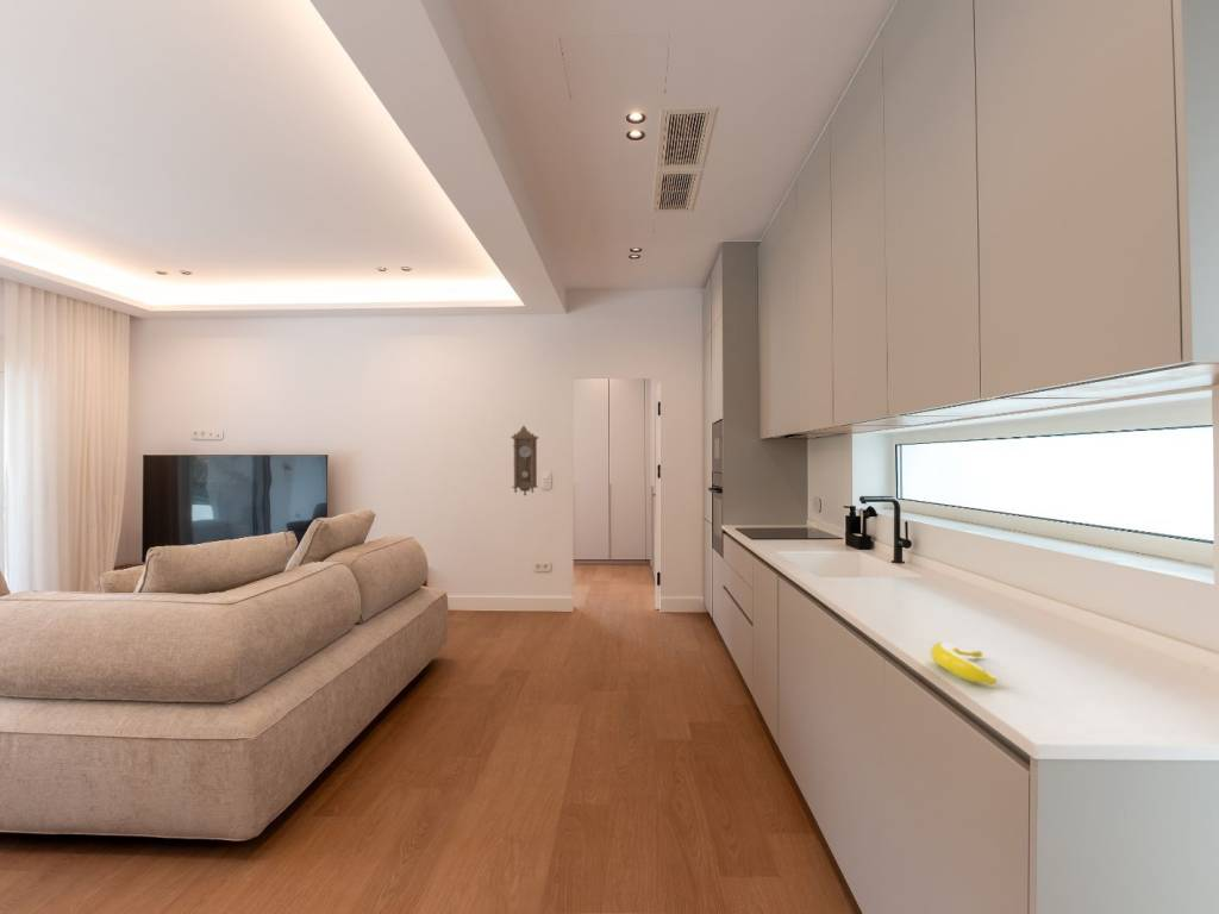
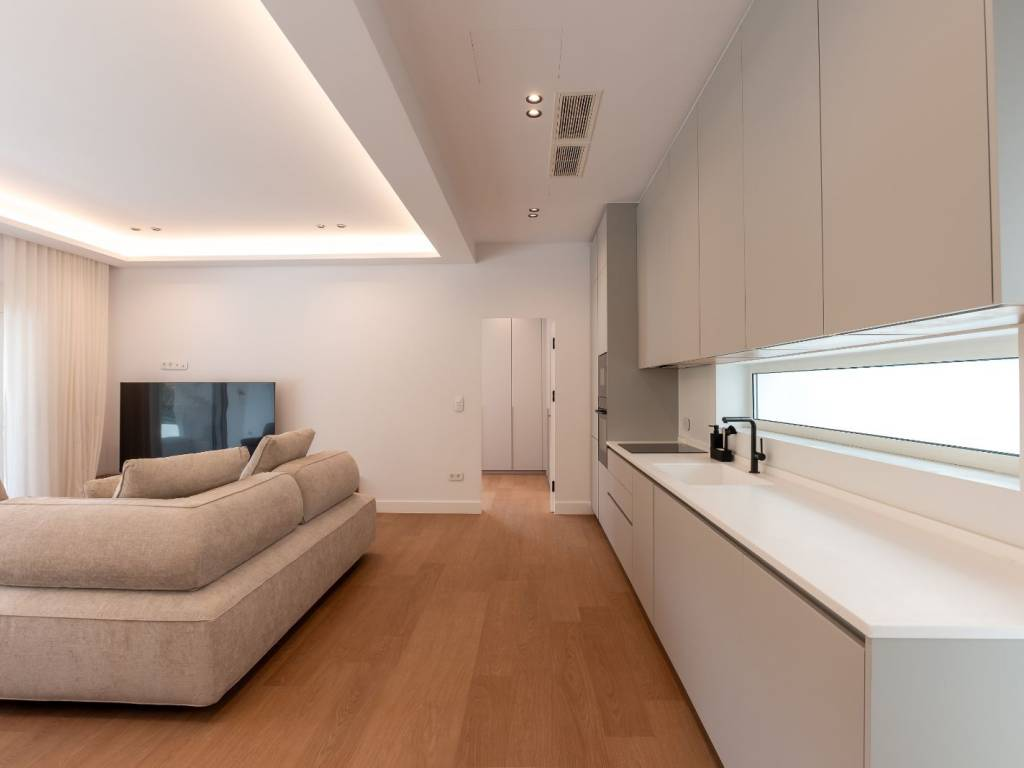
- pendulum clock [511,425,539,496]
- banana [930,641,999,686]
